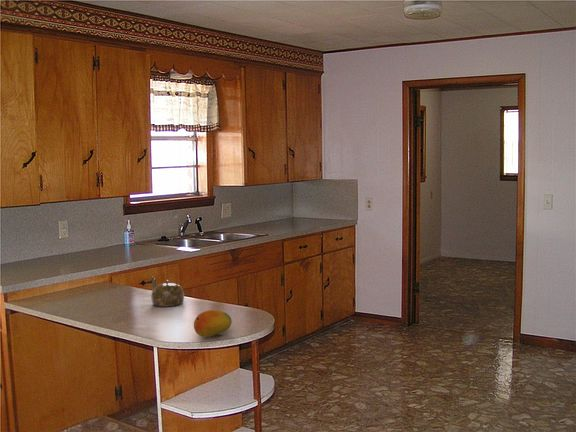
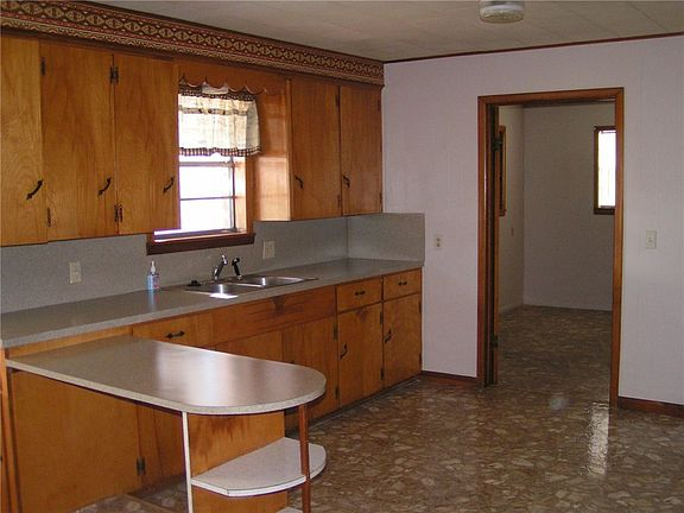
- teapot [149,275,185,308]
- fruit [193,308,233,338]
